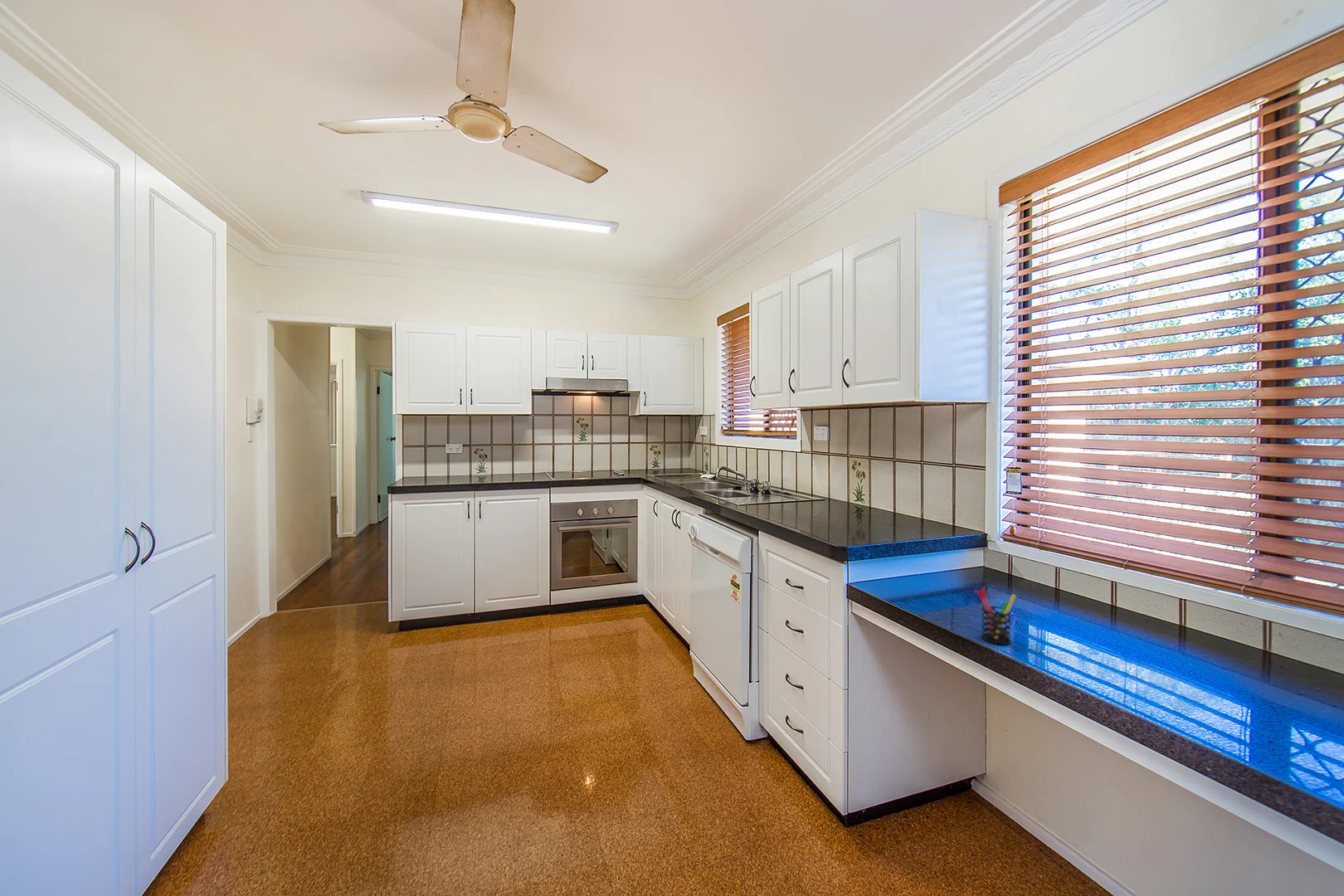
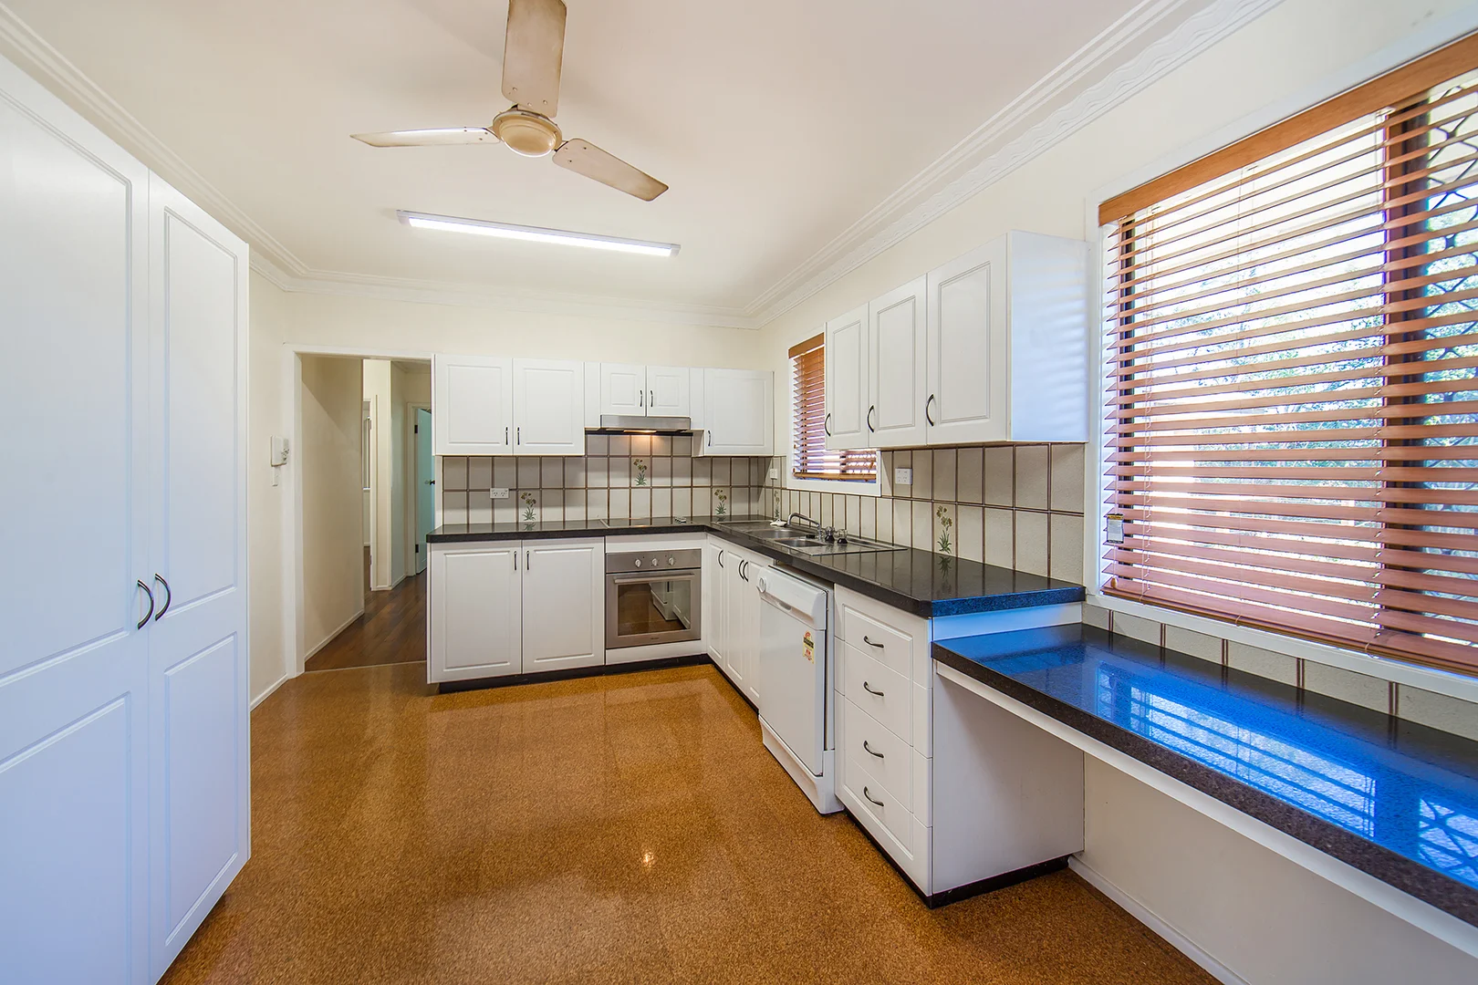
- pen holder [973,587,1017,645]
